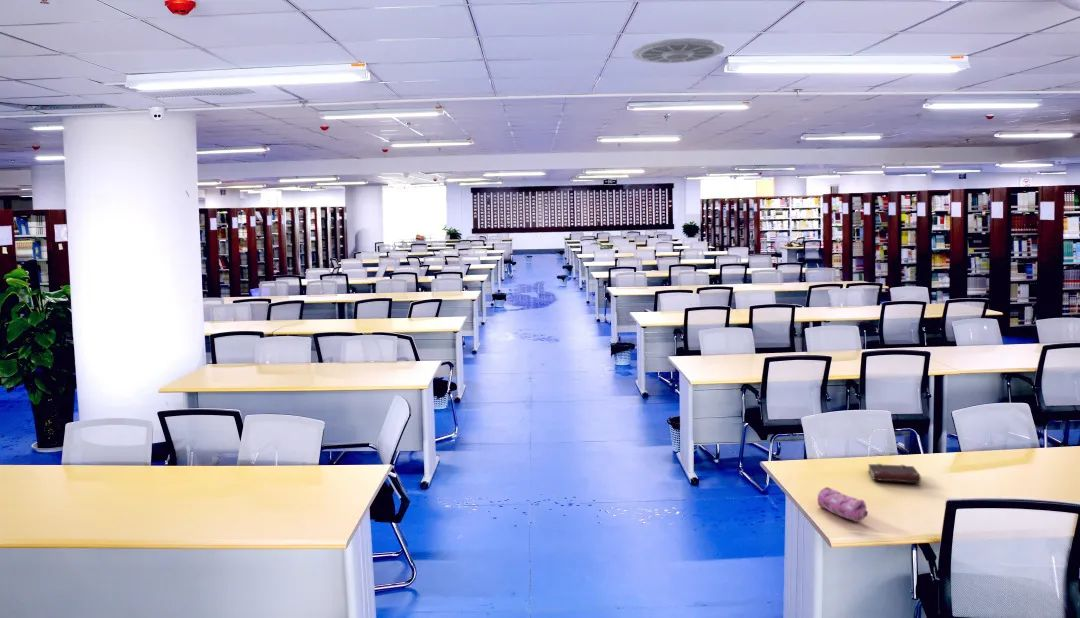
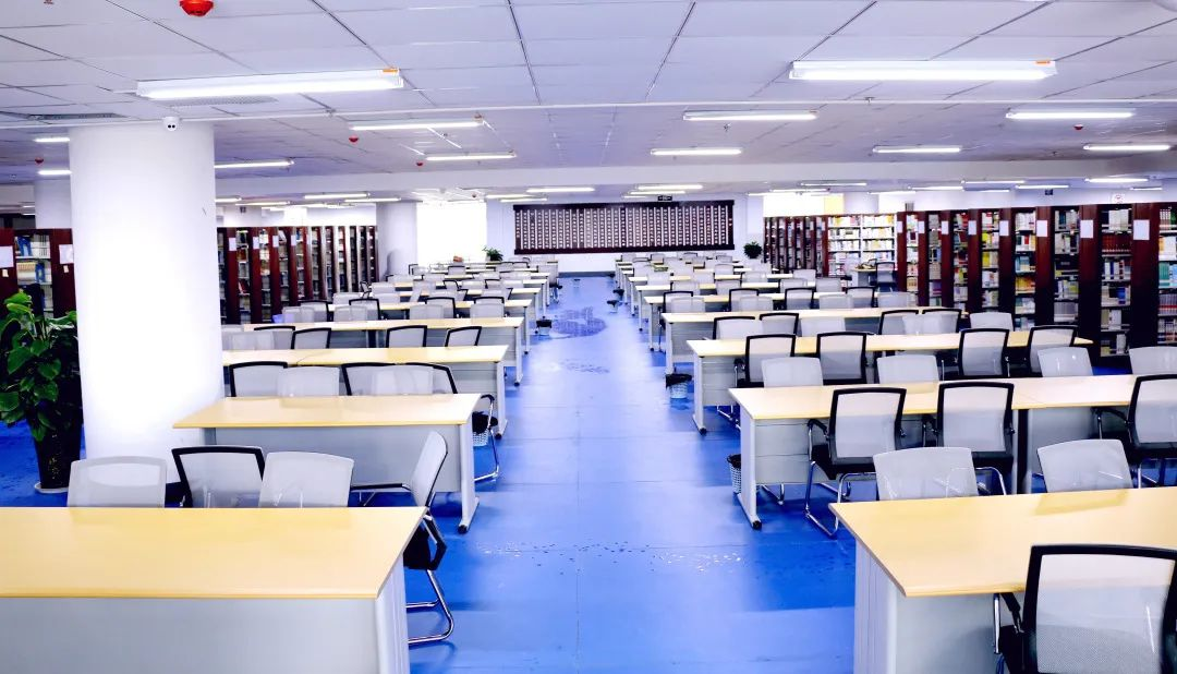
- book [867,463,922,484]
- ceiling vent [631,37,725,64]
- pencil case [817,486,869,523]
